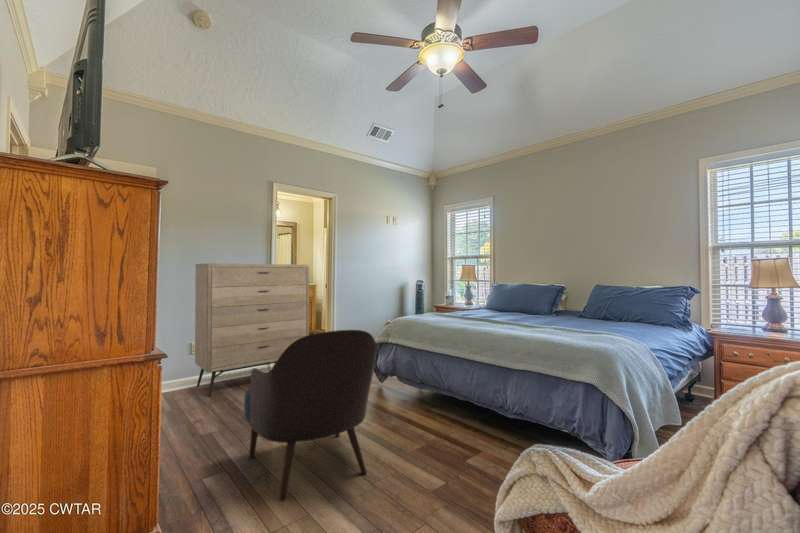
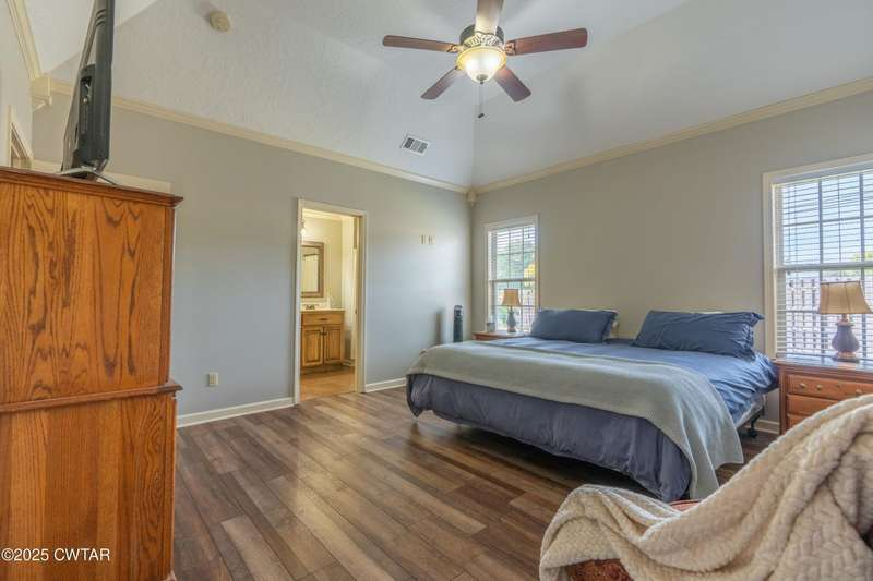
- dresser [194,263,310,398]
- armchair [243,329,378,503]
